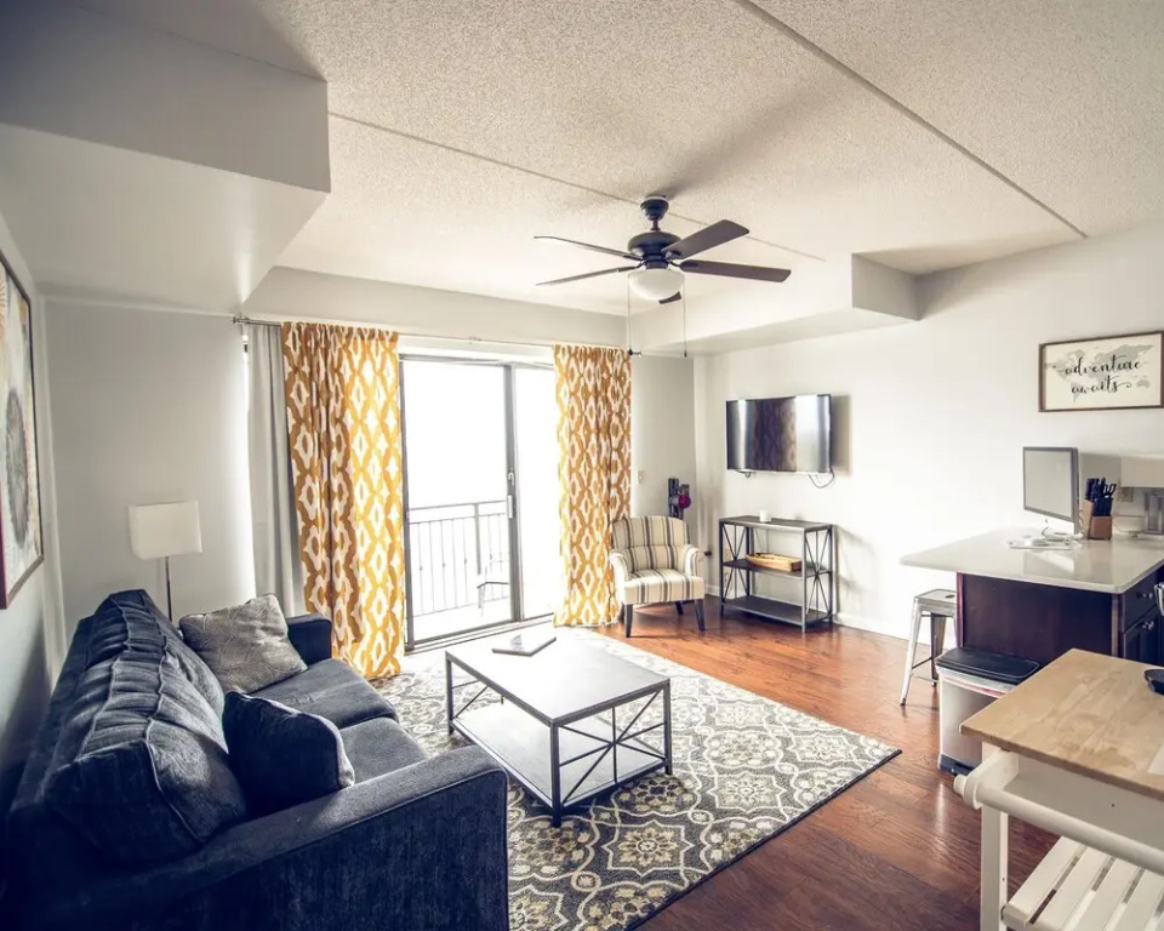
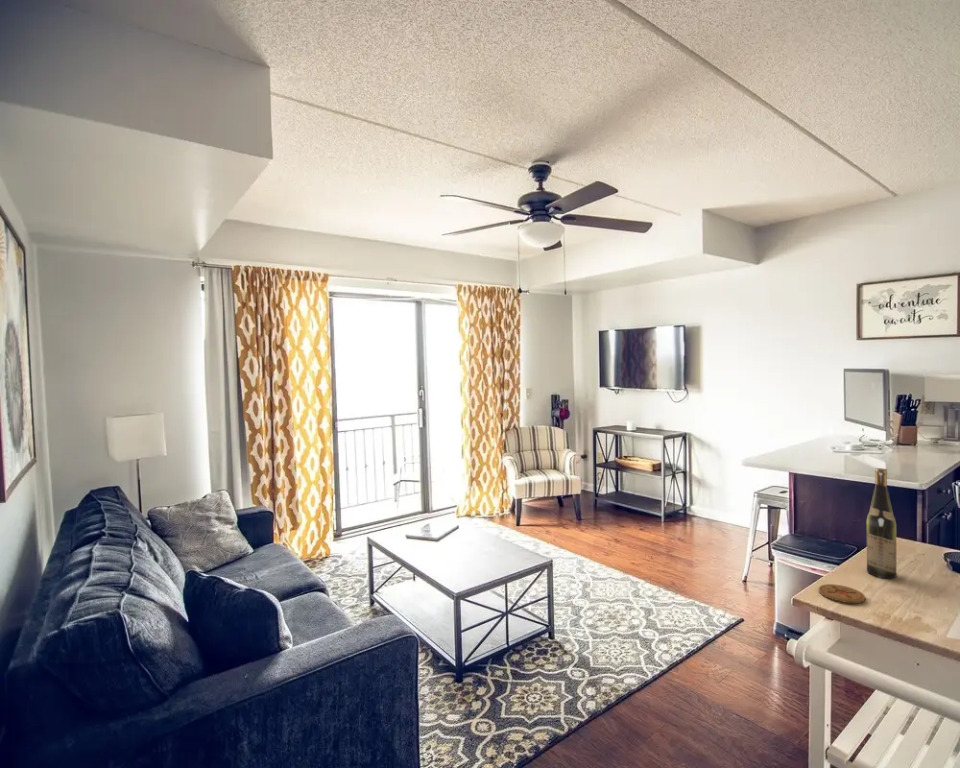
+ coaster [818,583,866,604]
+ wine bottle [866,467,898,579]
